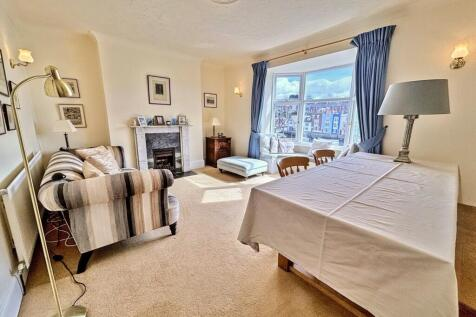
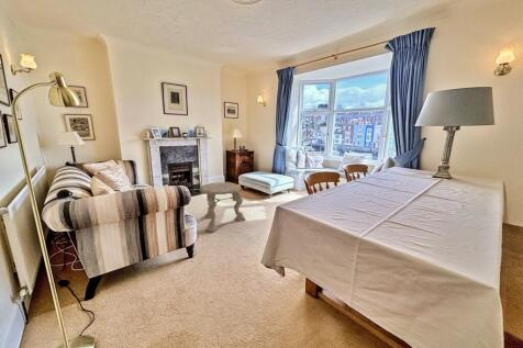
+ side table [199,181,246,234]
